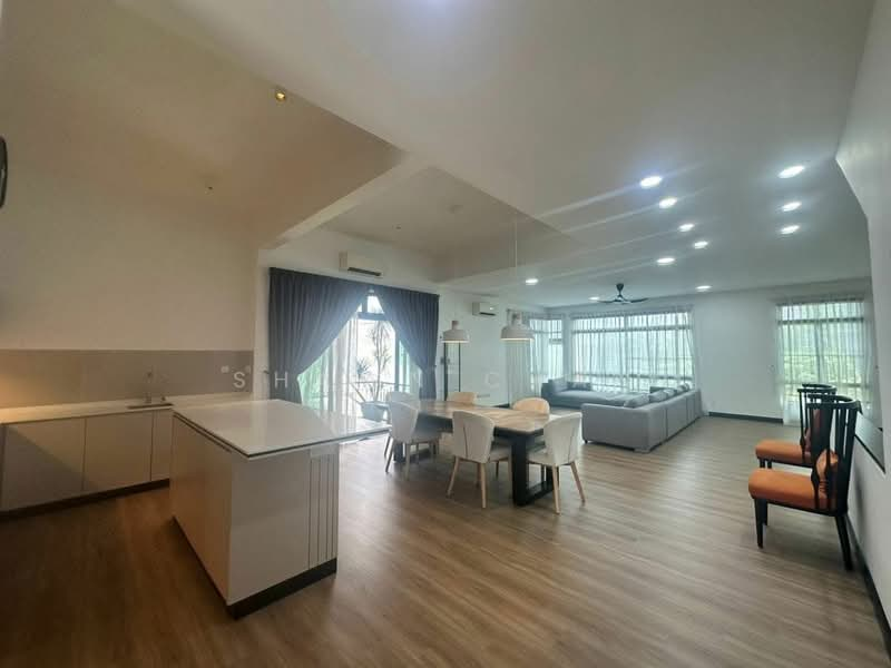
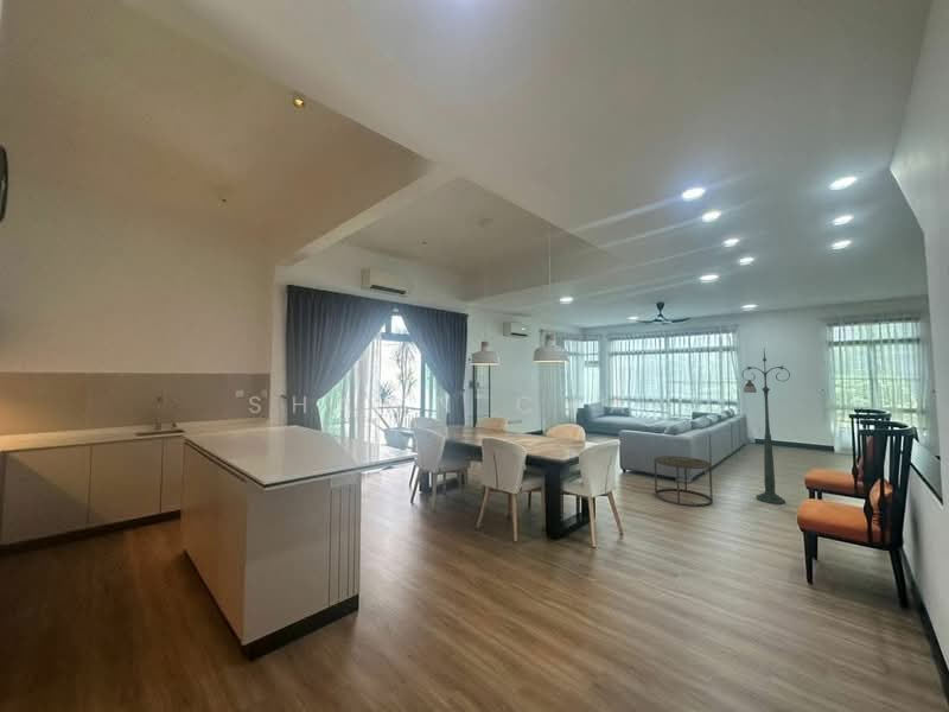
+ floor lamp [740,349,791,506]
+ side table [652,454,714,508]
